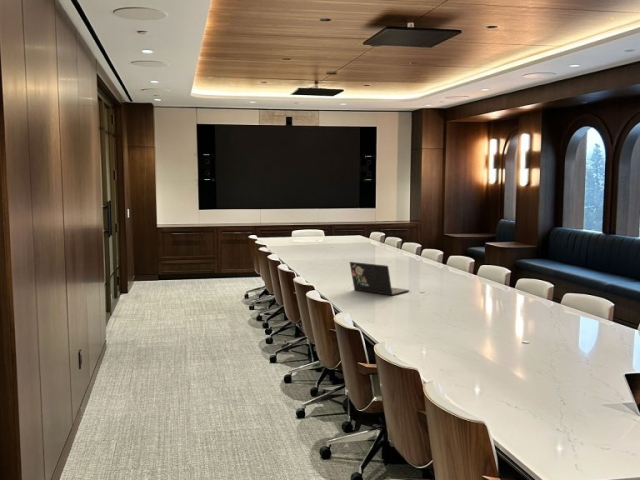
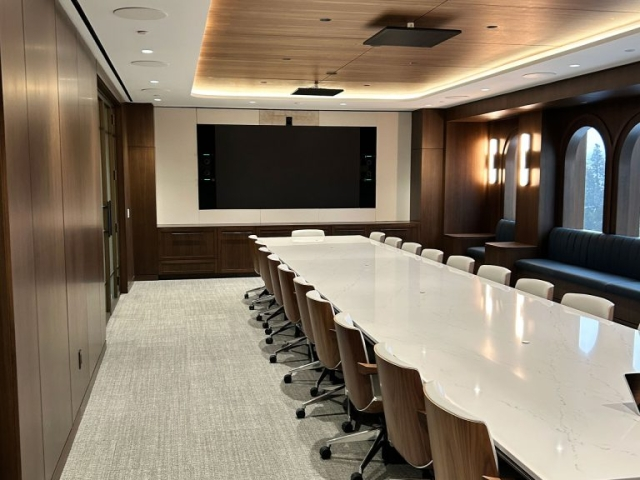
- laptop [349,261,410,296]
